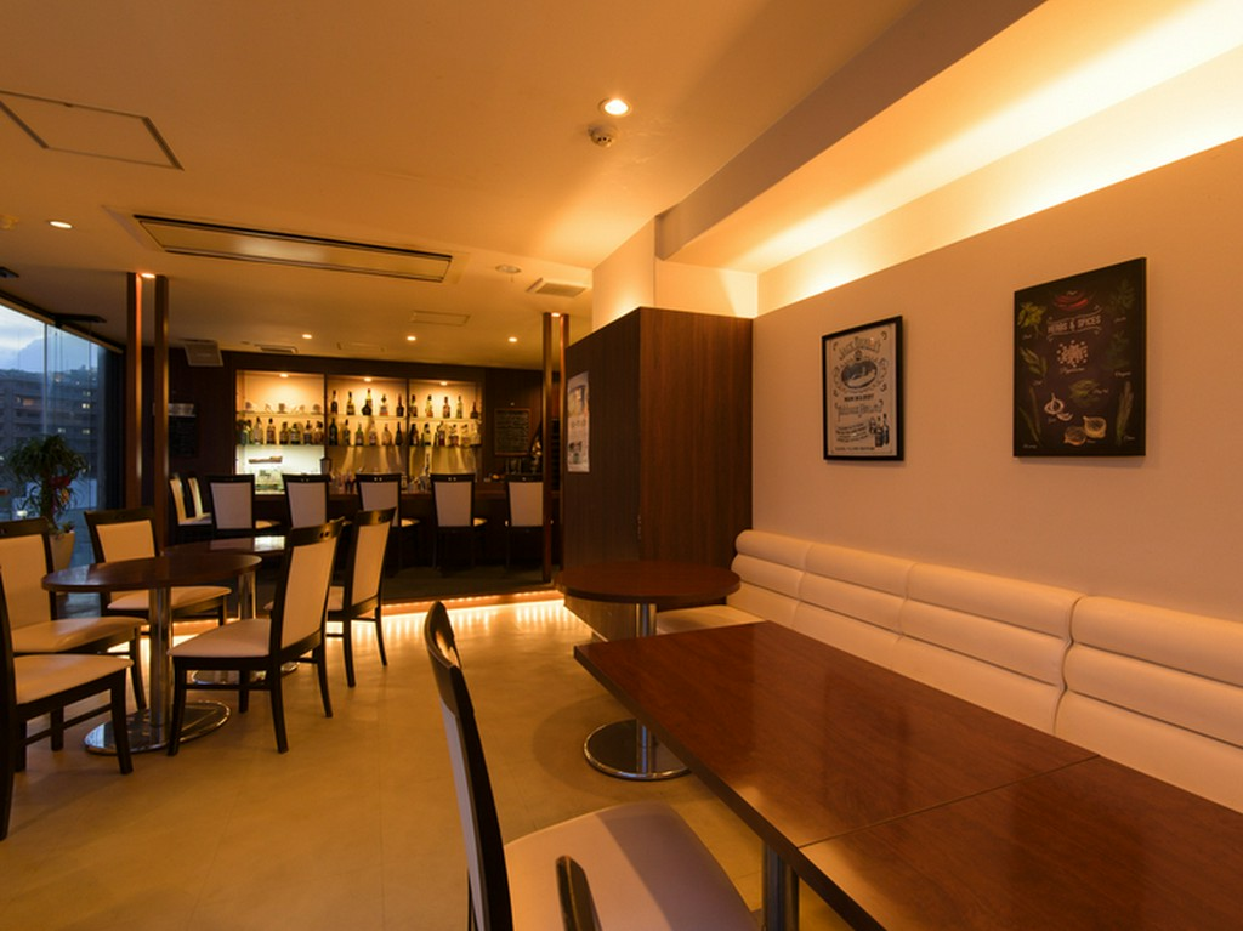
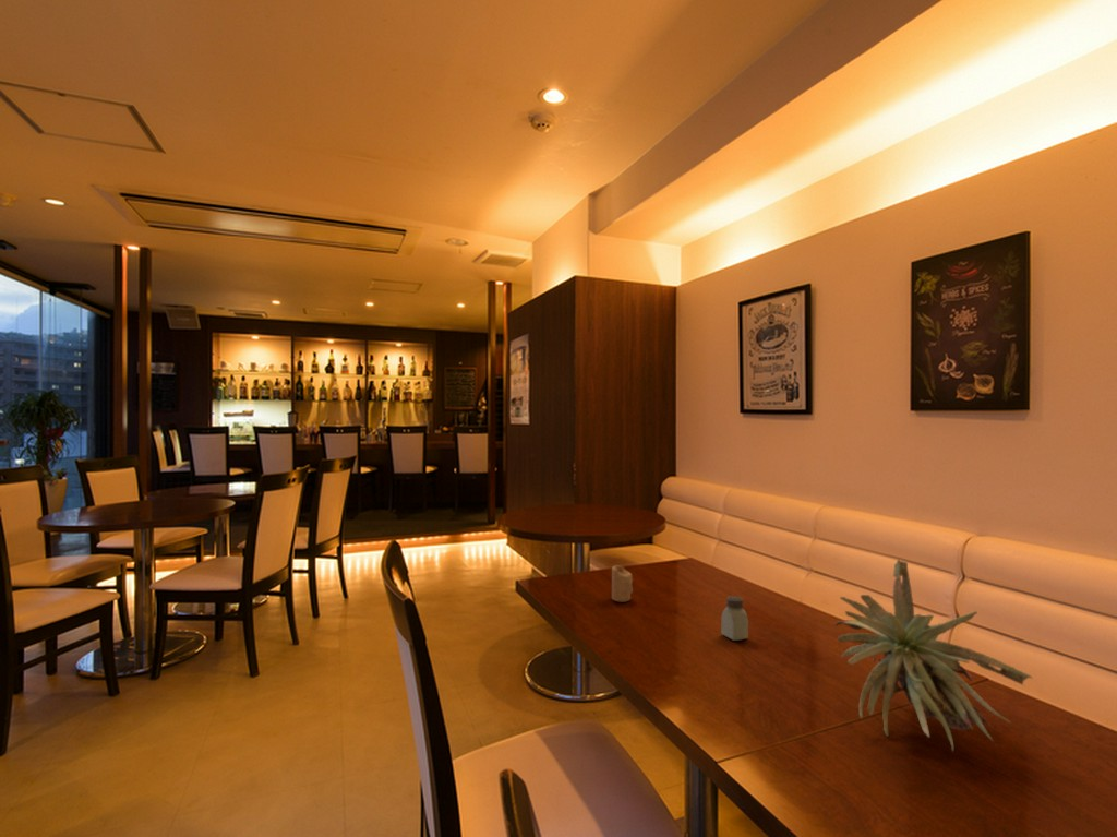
+ plant [833,558,1034,753]
+ candle [611,564,634,603]
+ saltshaker [720,595,749,642]
